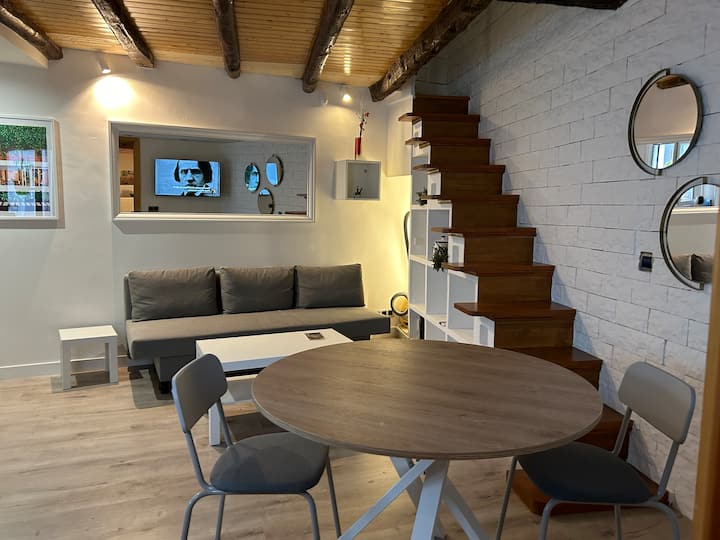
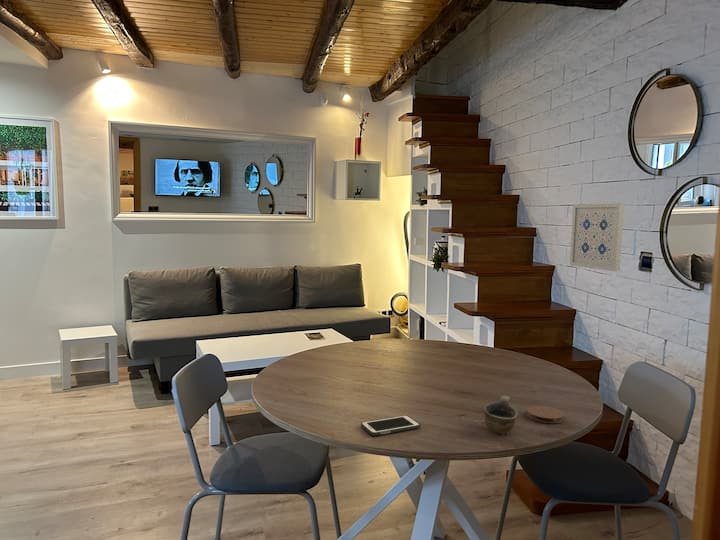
+ wall art [569,202,625,272]
+ coaster [526,405,565,424]
+ cup [483,395,519,435]
+ cell phone [360,414,421,437]
